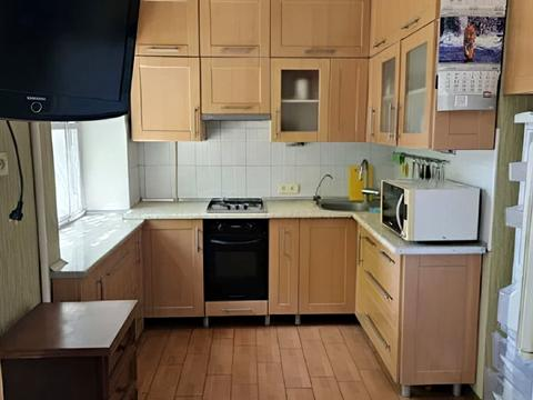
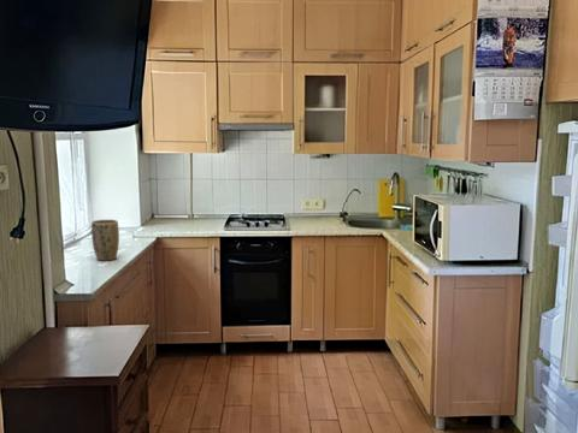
+ plant pot [90,219,120,262]
